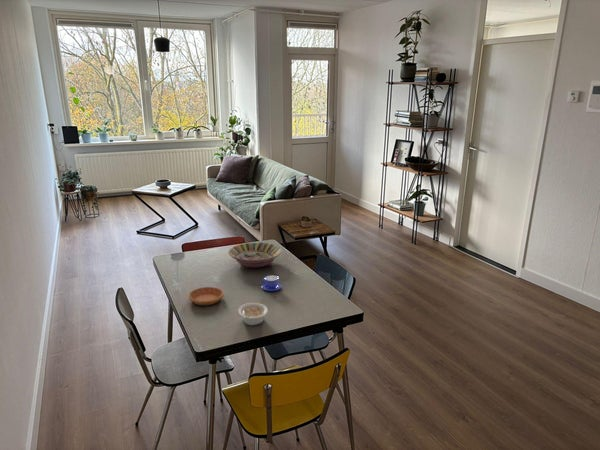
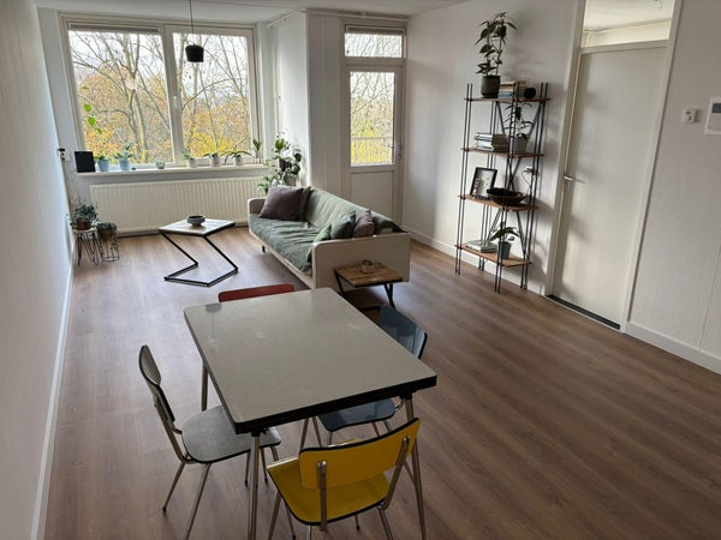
- teacup [261,274,282,292]
- saucer [188,286,225,306]
- serving bowl [227,241,283,269]
- legume [237,302,269,326]
